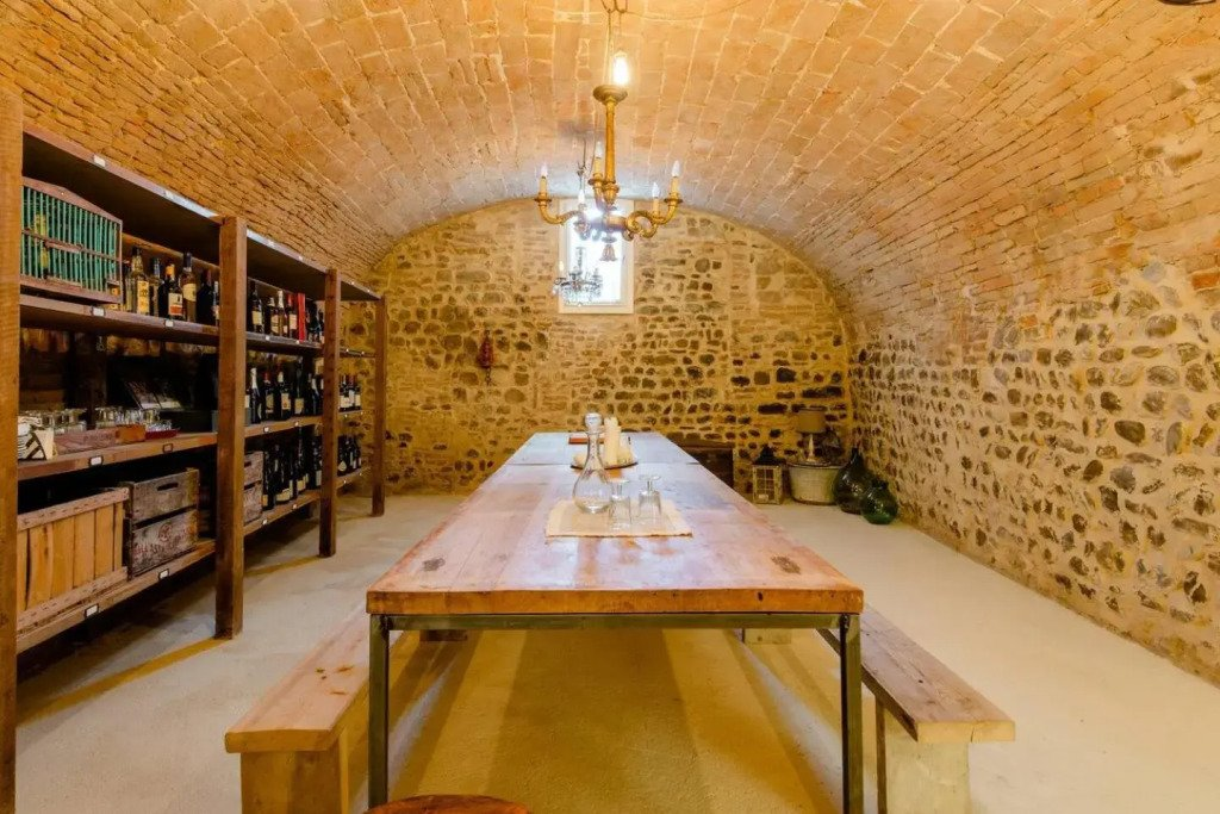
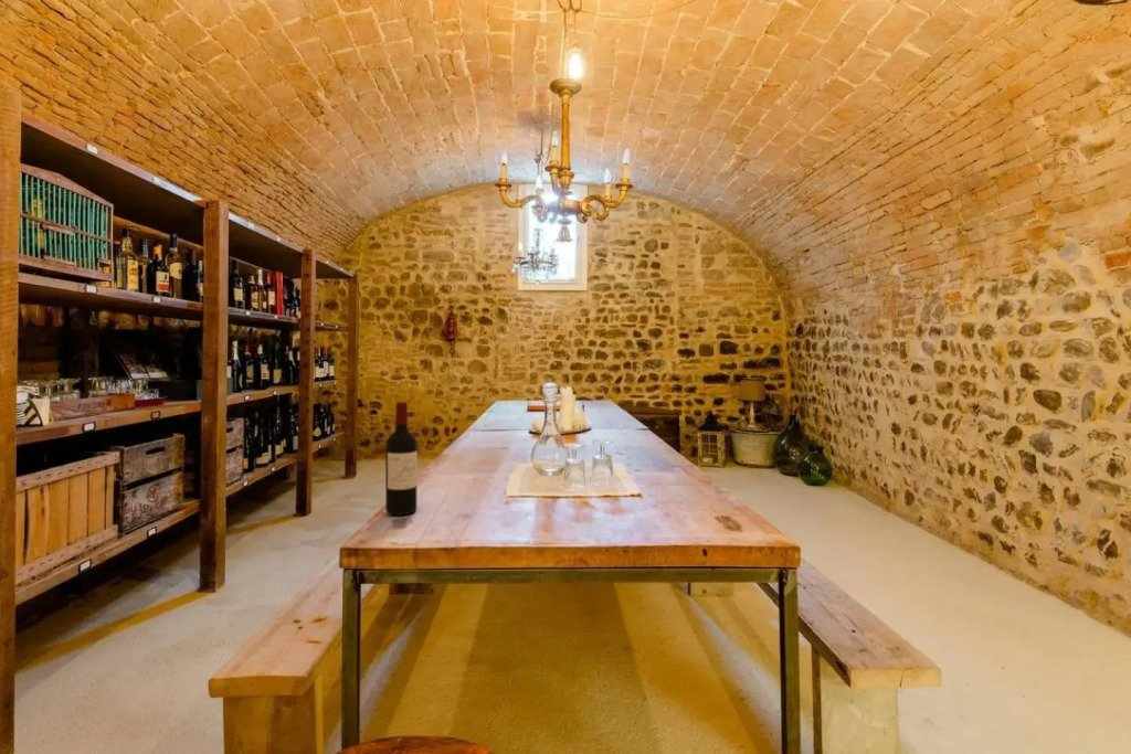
+ wine bottle [384,401,419,517]
